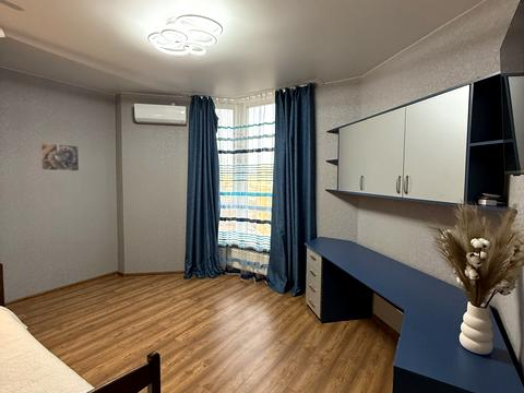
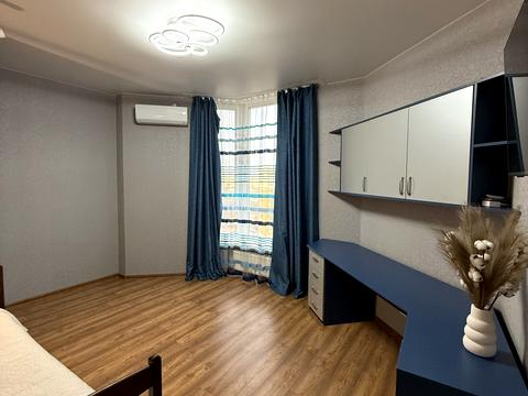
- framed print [39,141,80,172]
